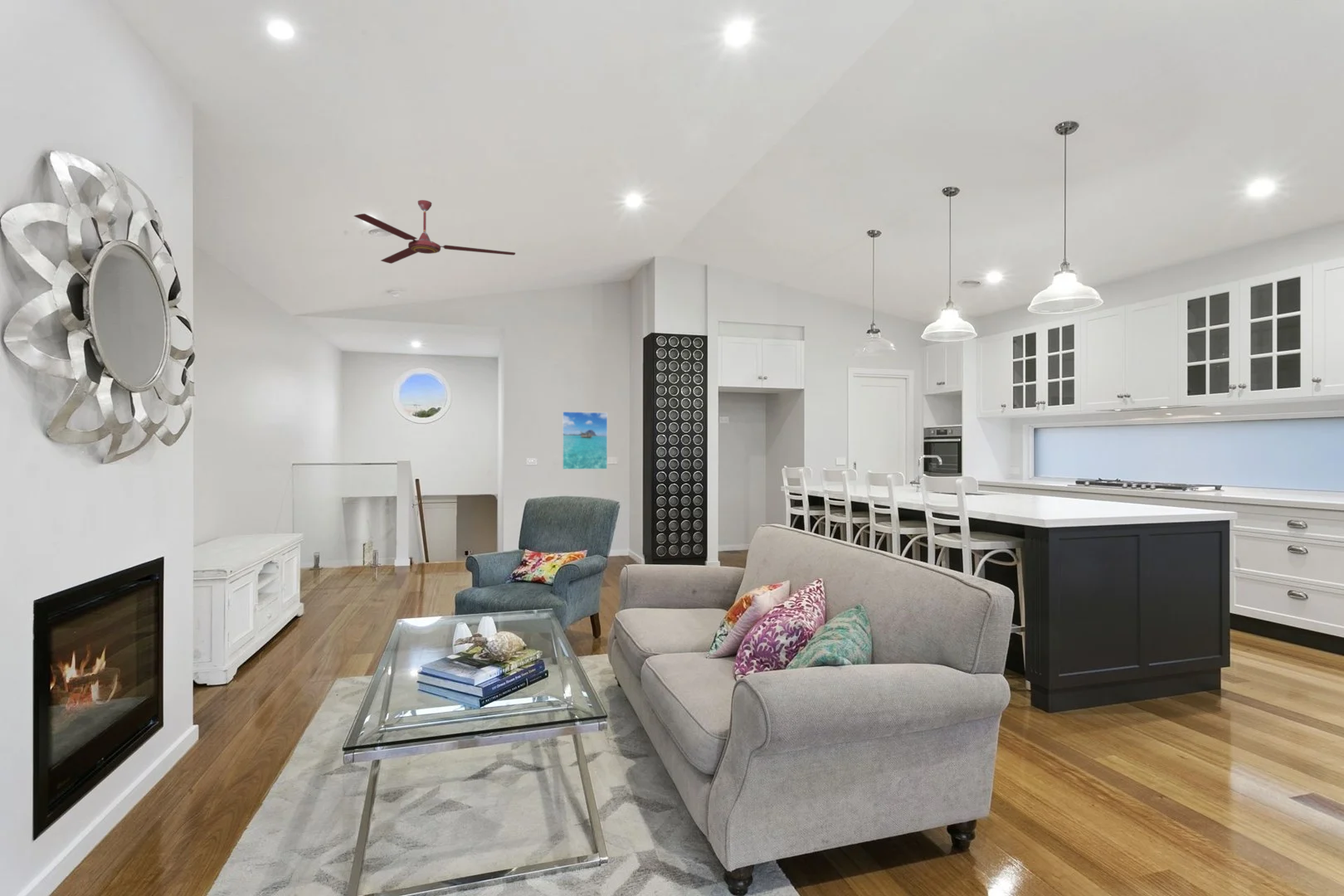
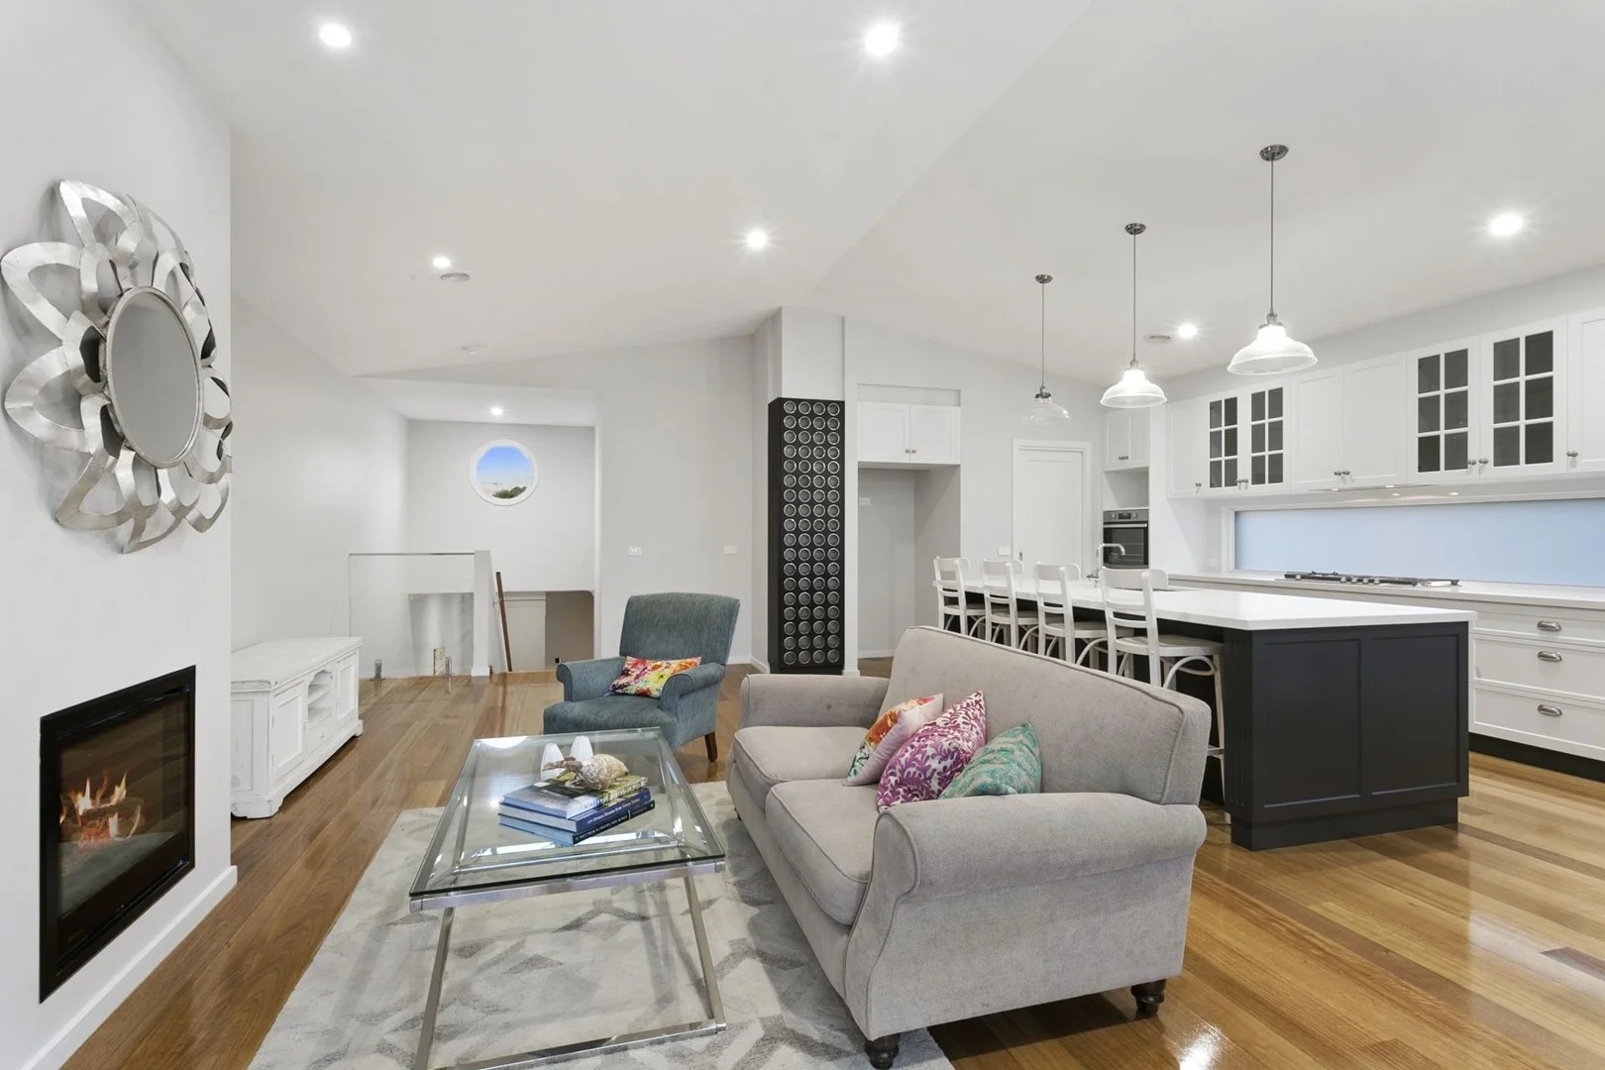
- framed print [562,411,608,470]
- ceiling fan [353,199,516,265]
